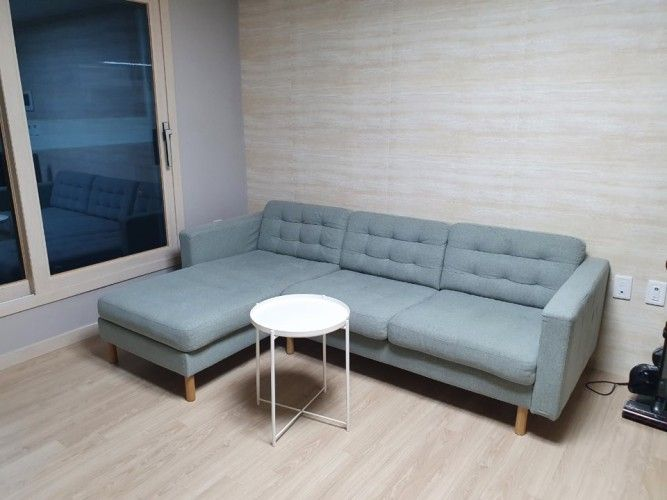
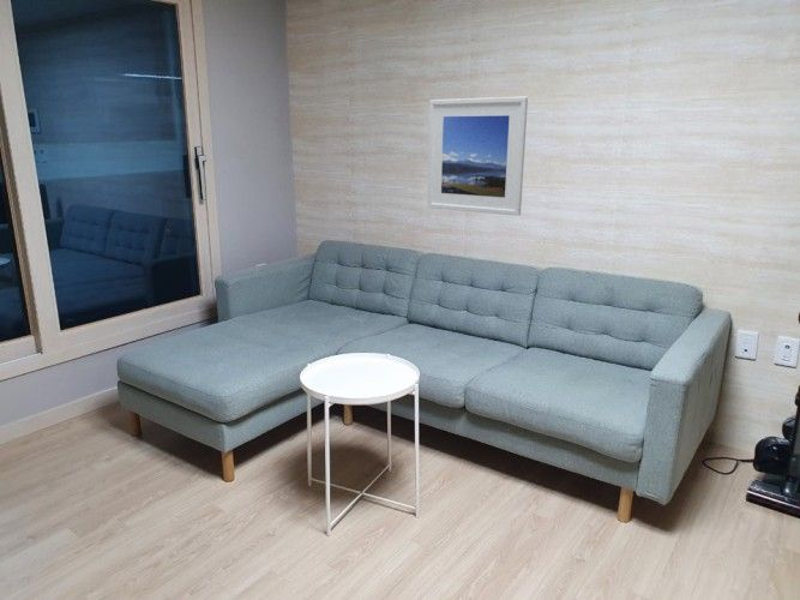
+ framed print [426,96,529,217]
